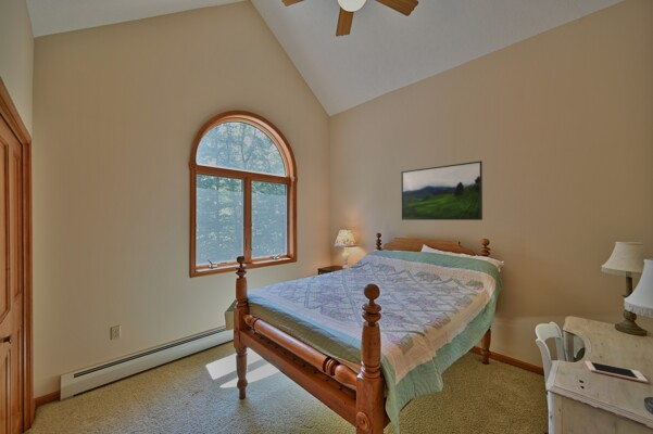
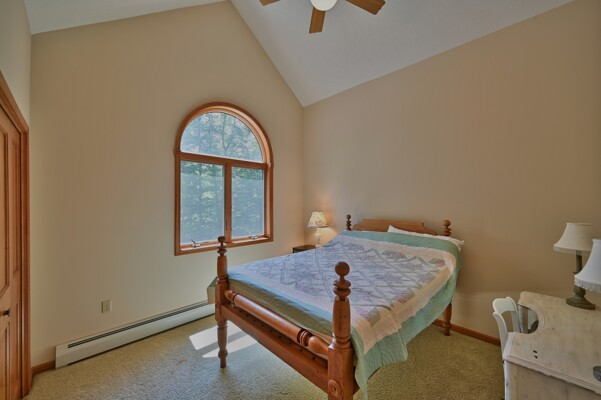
- cell phone [583,360,649,384]
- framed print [400,159,484,221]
